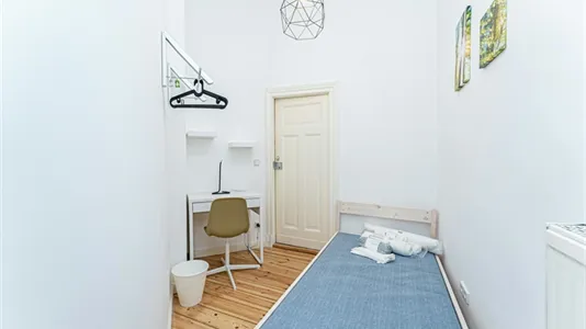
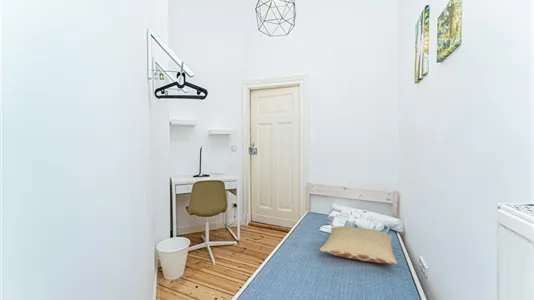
+ pillow [319,225,398,265]
